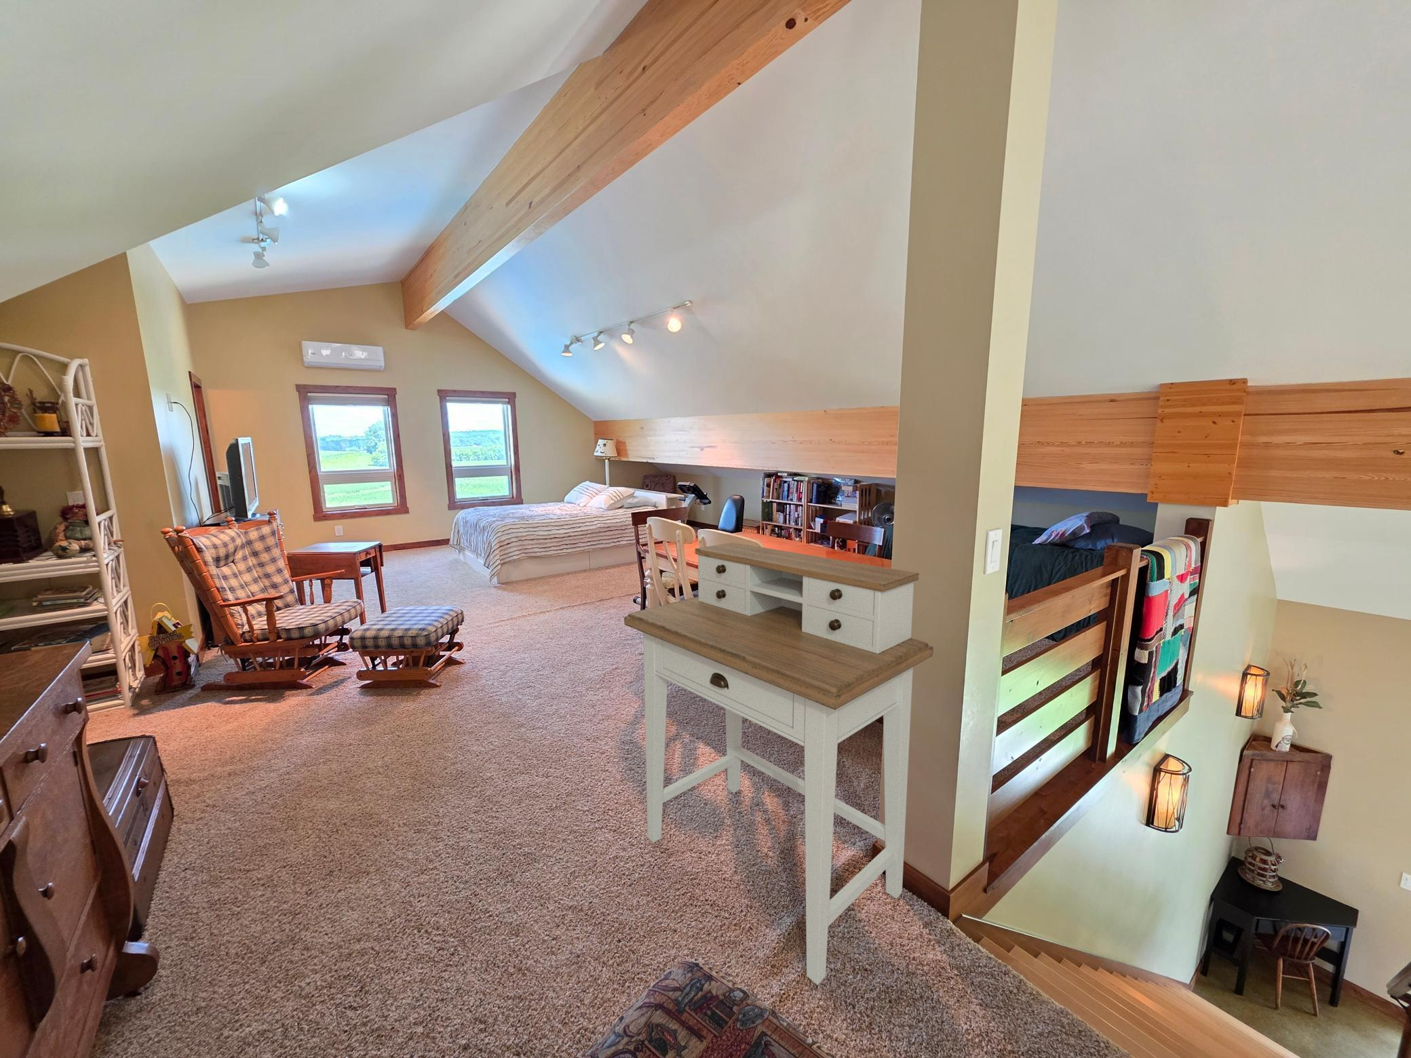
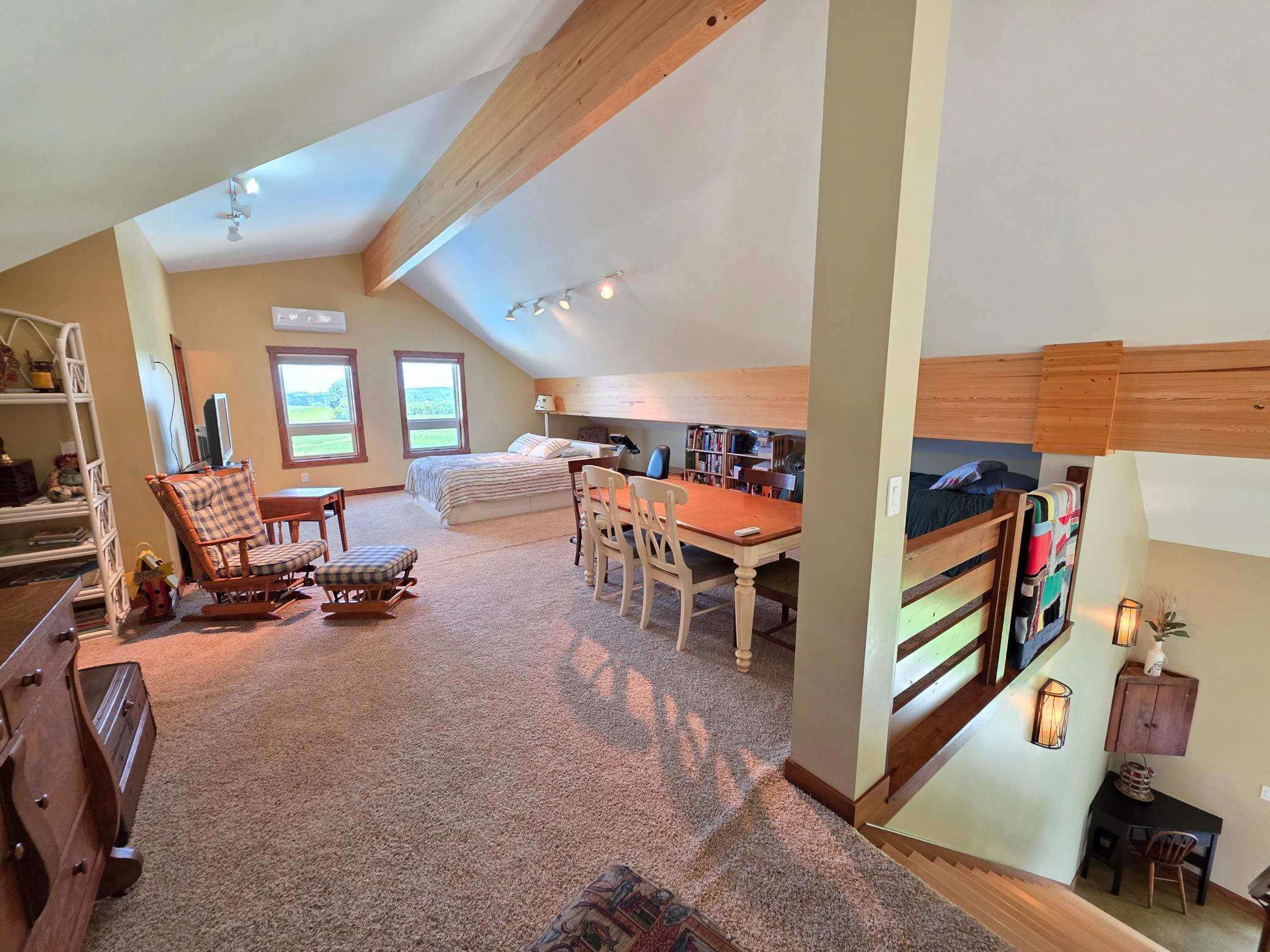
- desk [623,542,934,986]
